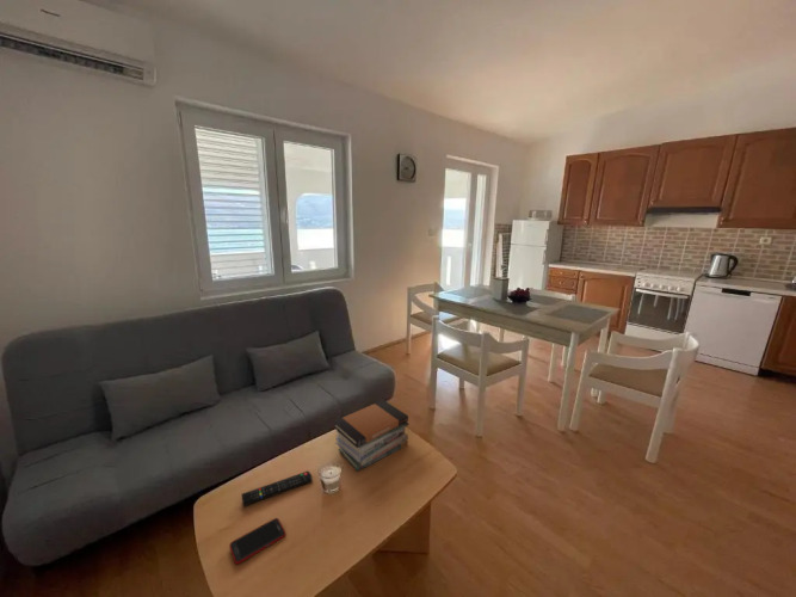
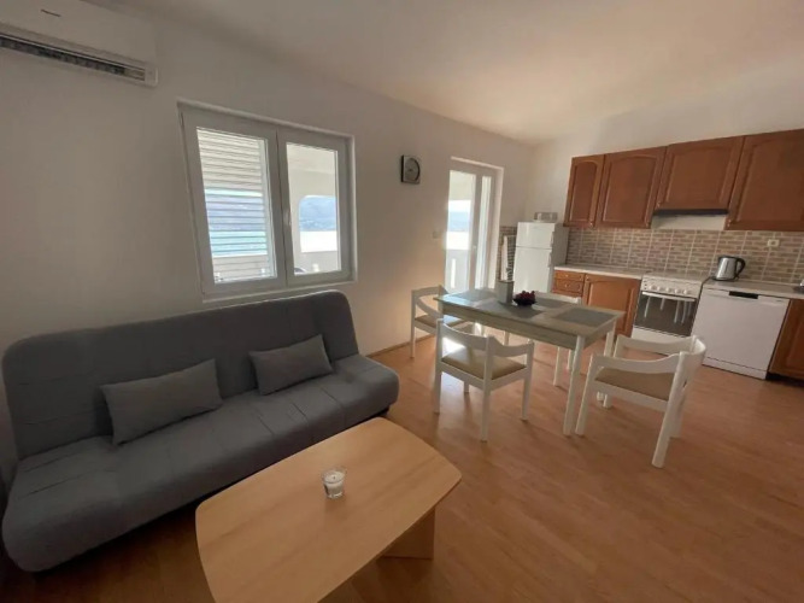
- cell phone [229,517,286,566]
- book stack [332,399,409,473]
- remote control [241,470,313,507]
